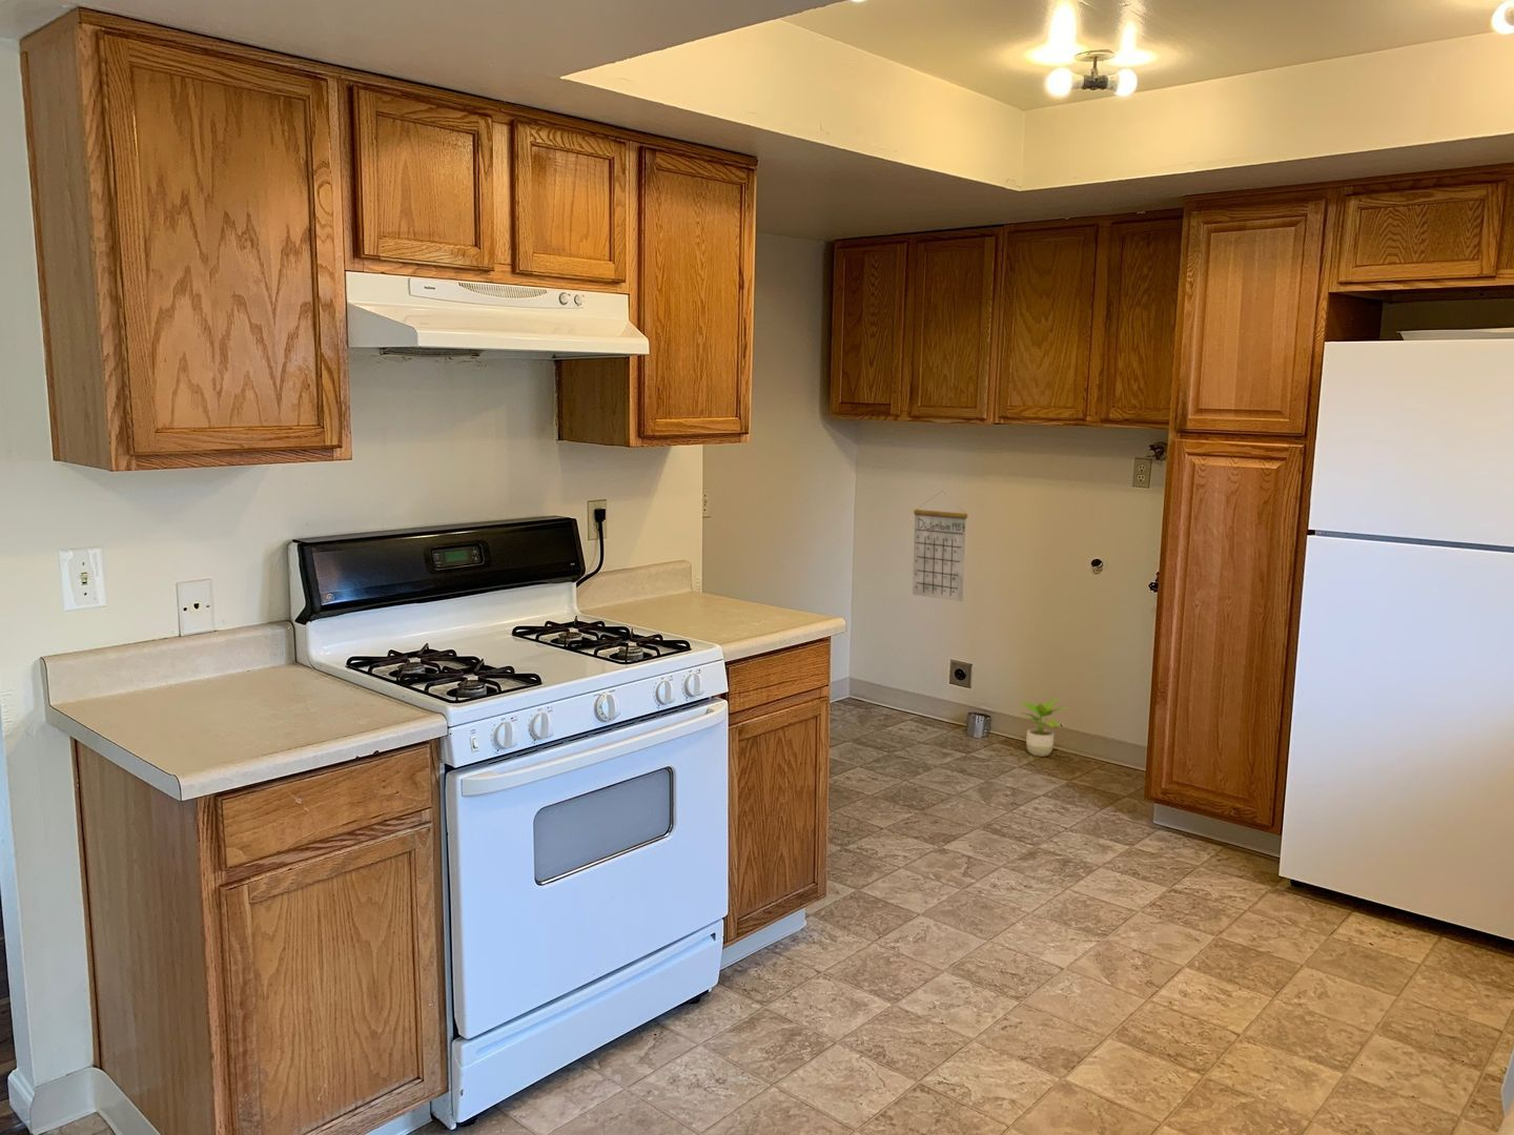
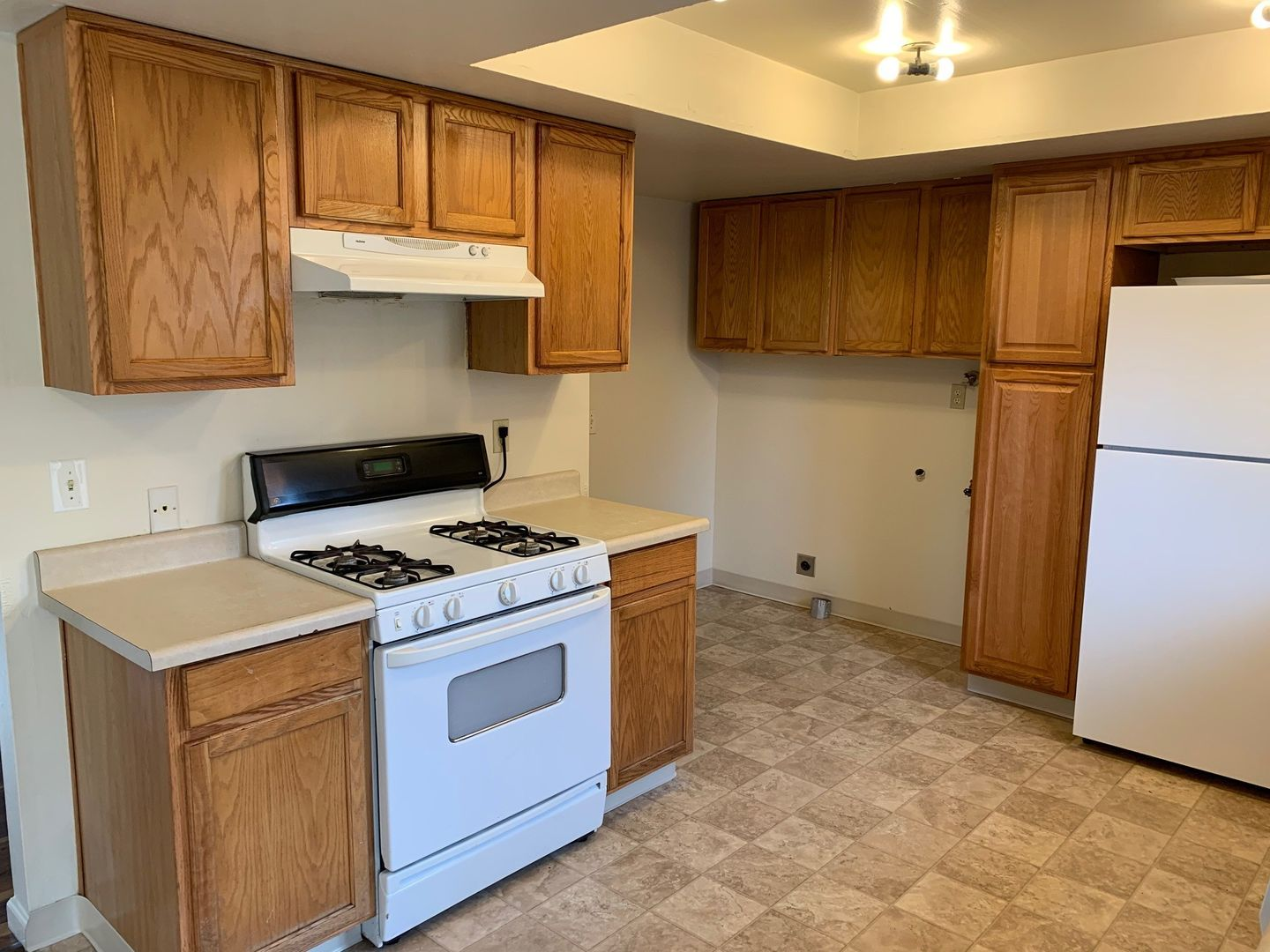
- potted plant [1019,696,1067,758]
- calendar [912,490,968,602]
